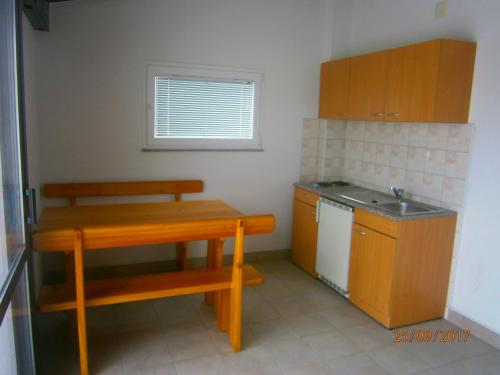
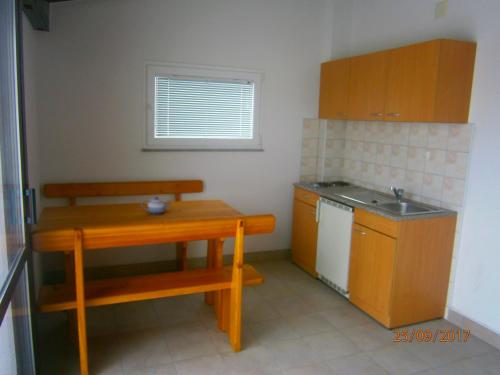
+ teapot [141,196,171,216]
